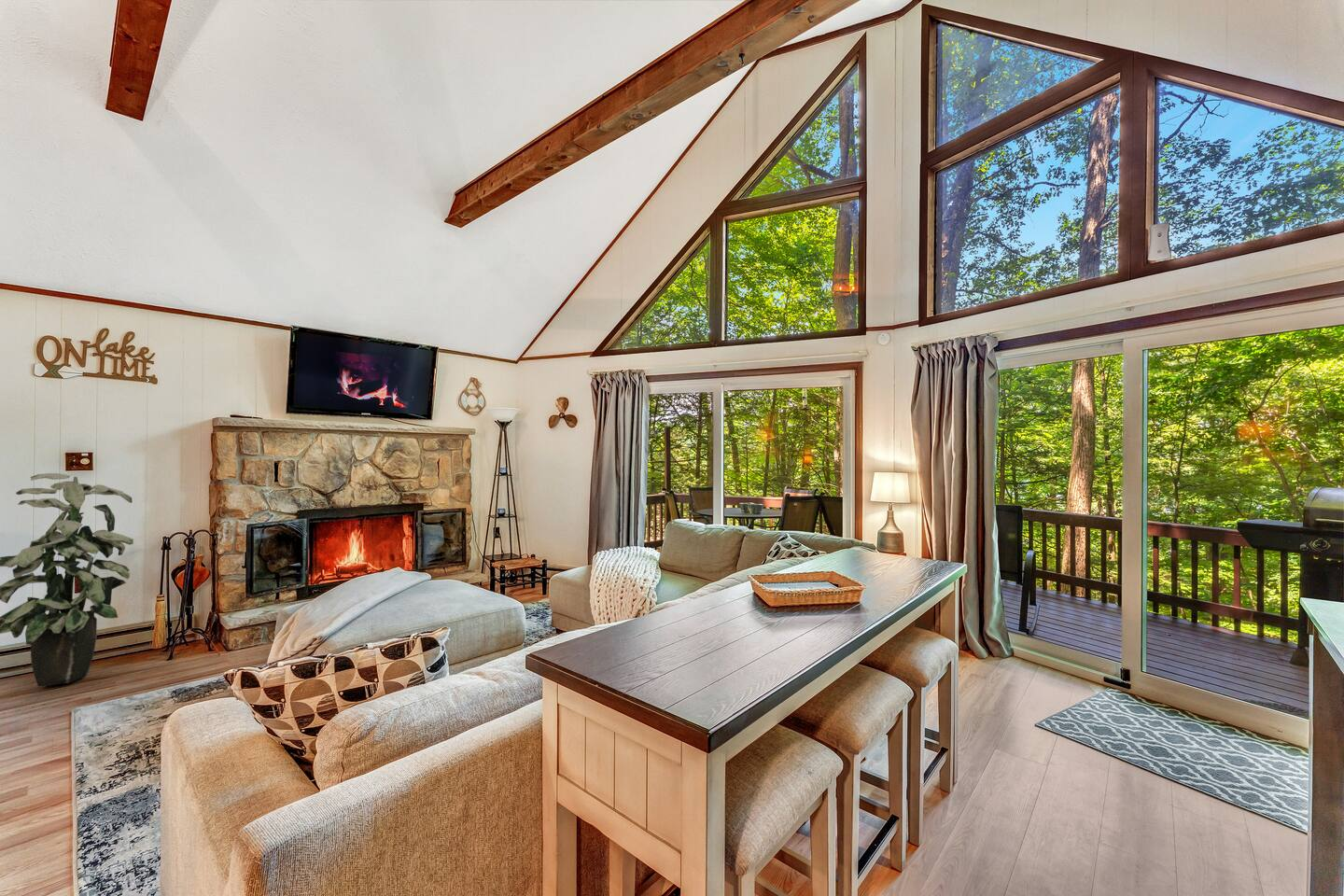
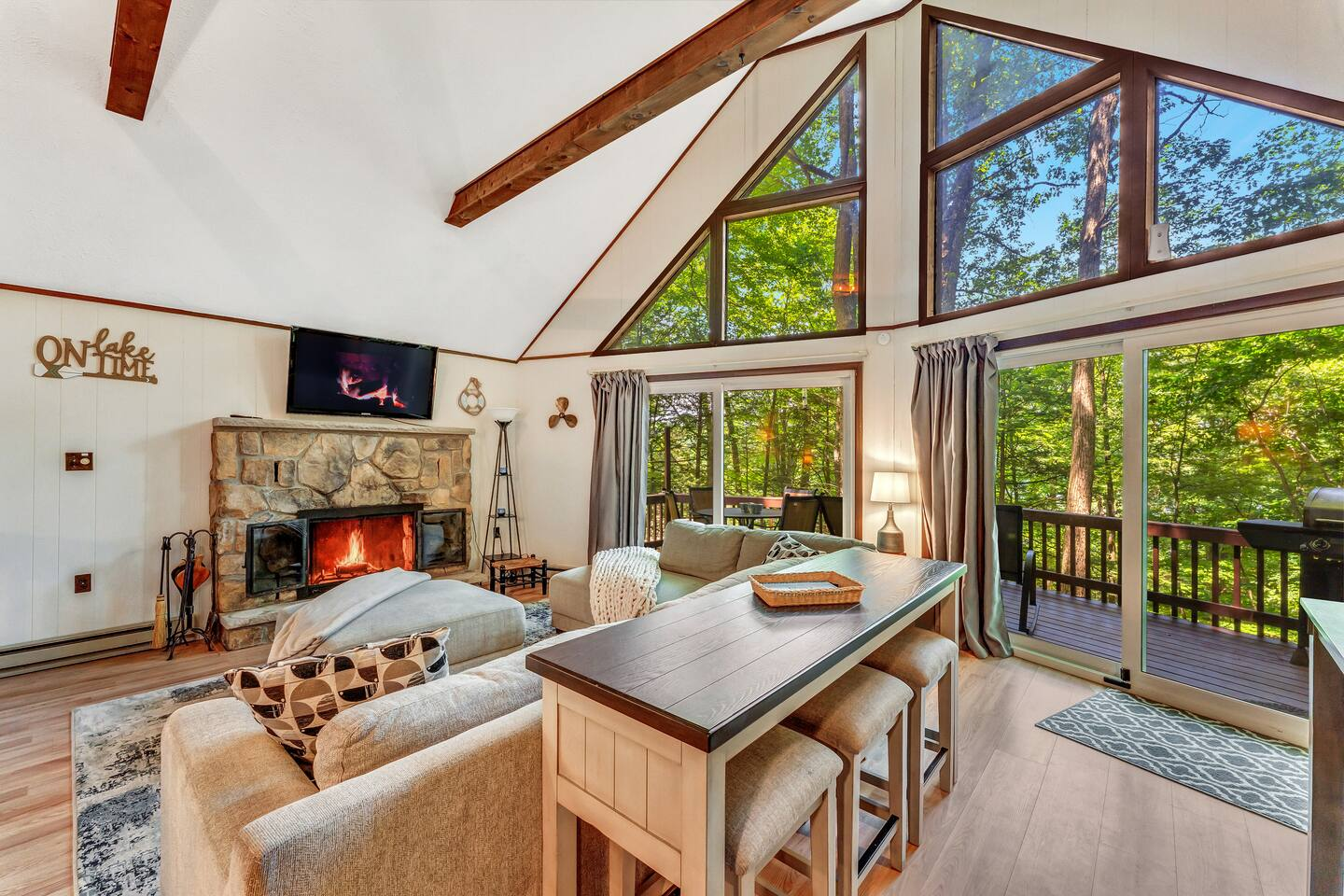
- indoor plant [0,472,134,687]
